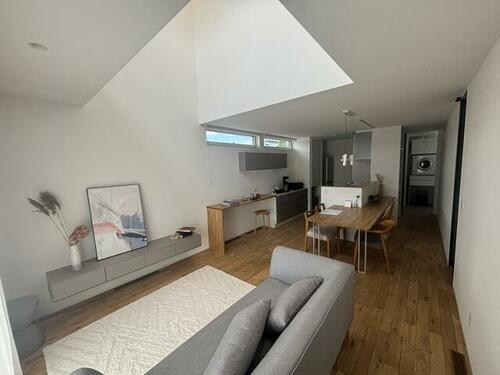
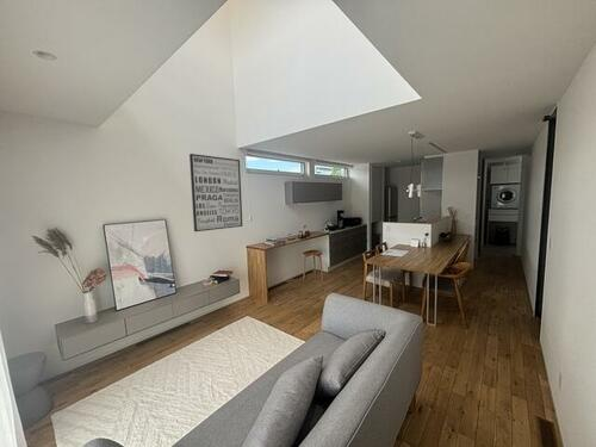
+ wall art [188,153,243,232]
